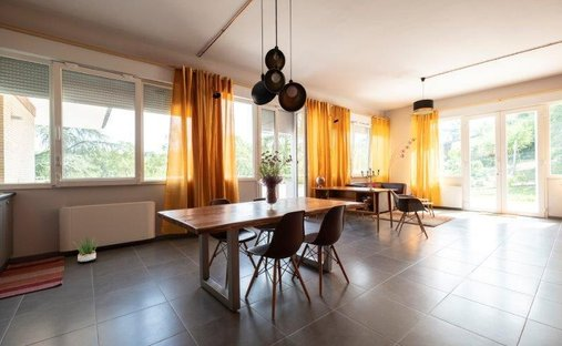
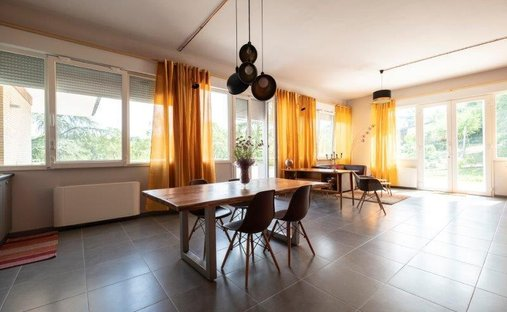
- potted plant [71,235,100,263]
